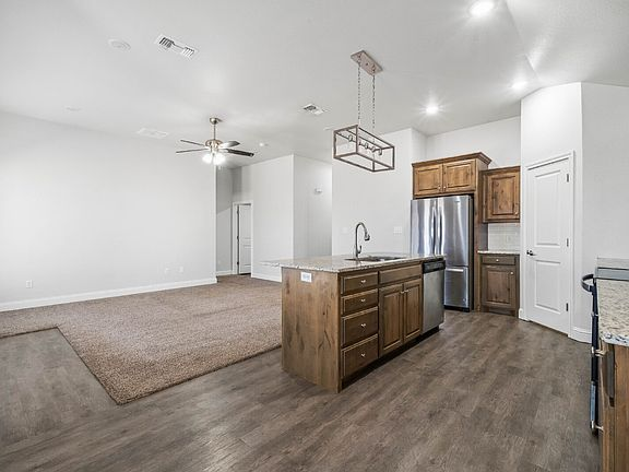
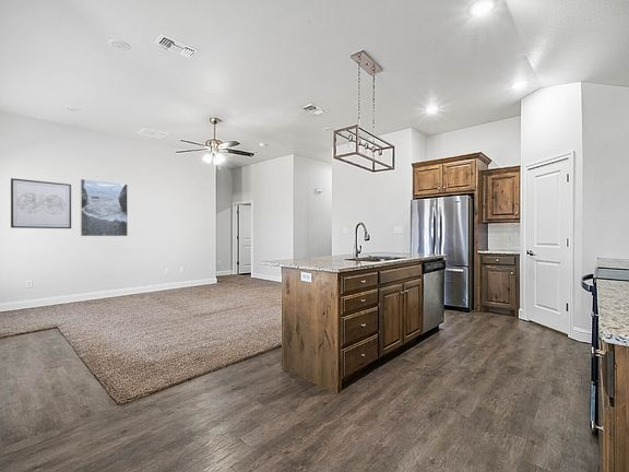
+ wall art [10,177,72,229]
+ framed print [80,178,129,237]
